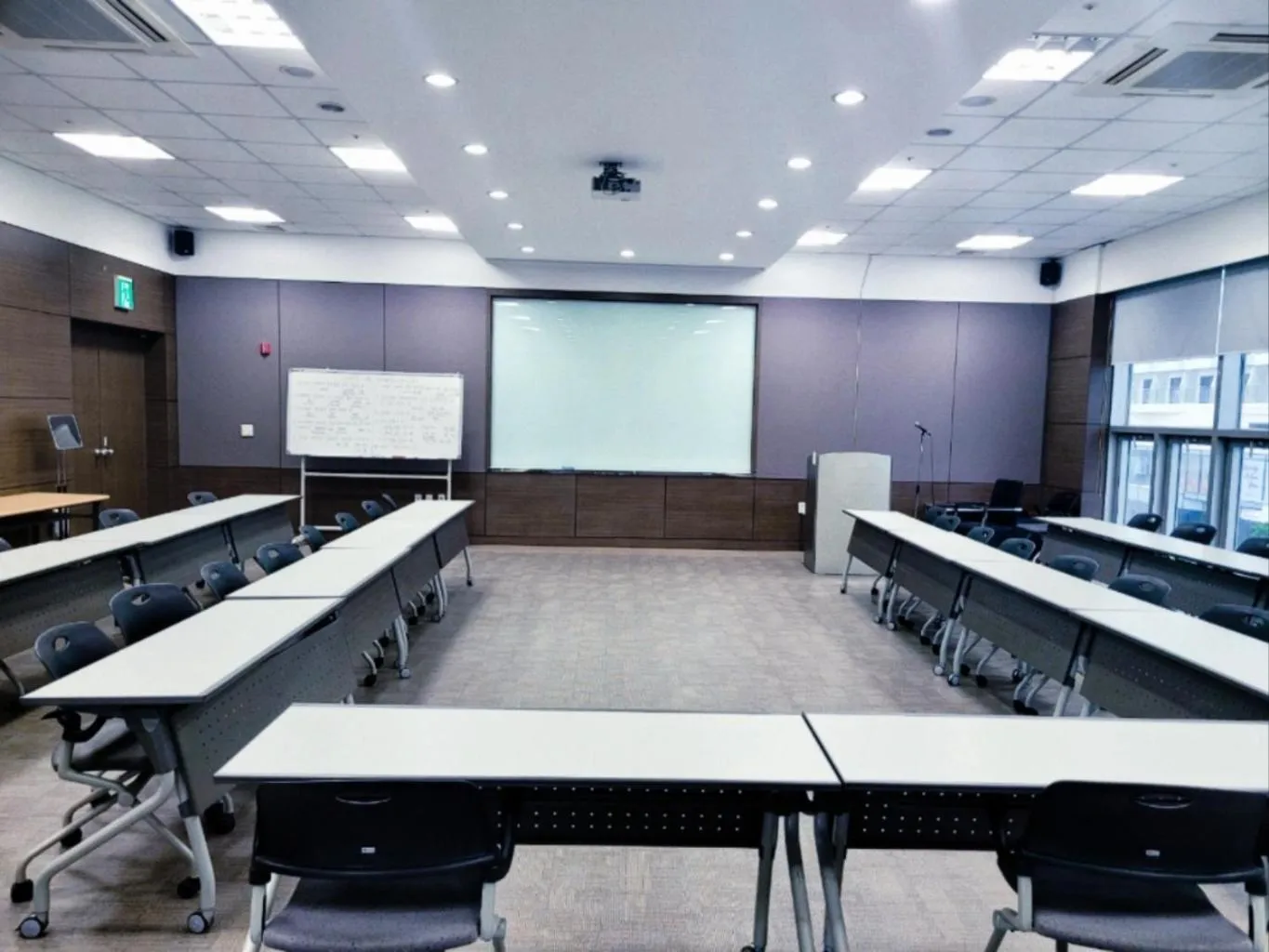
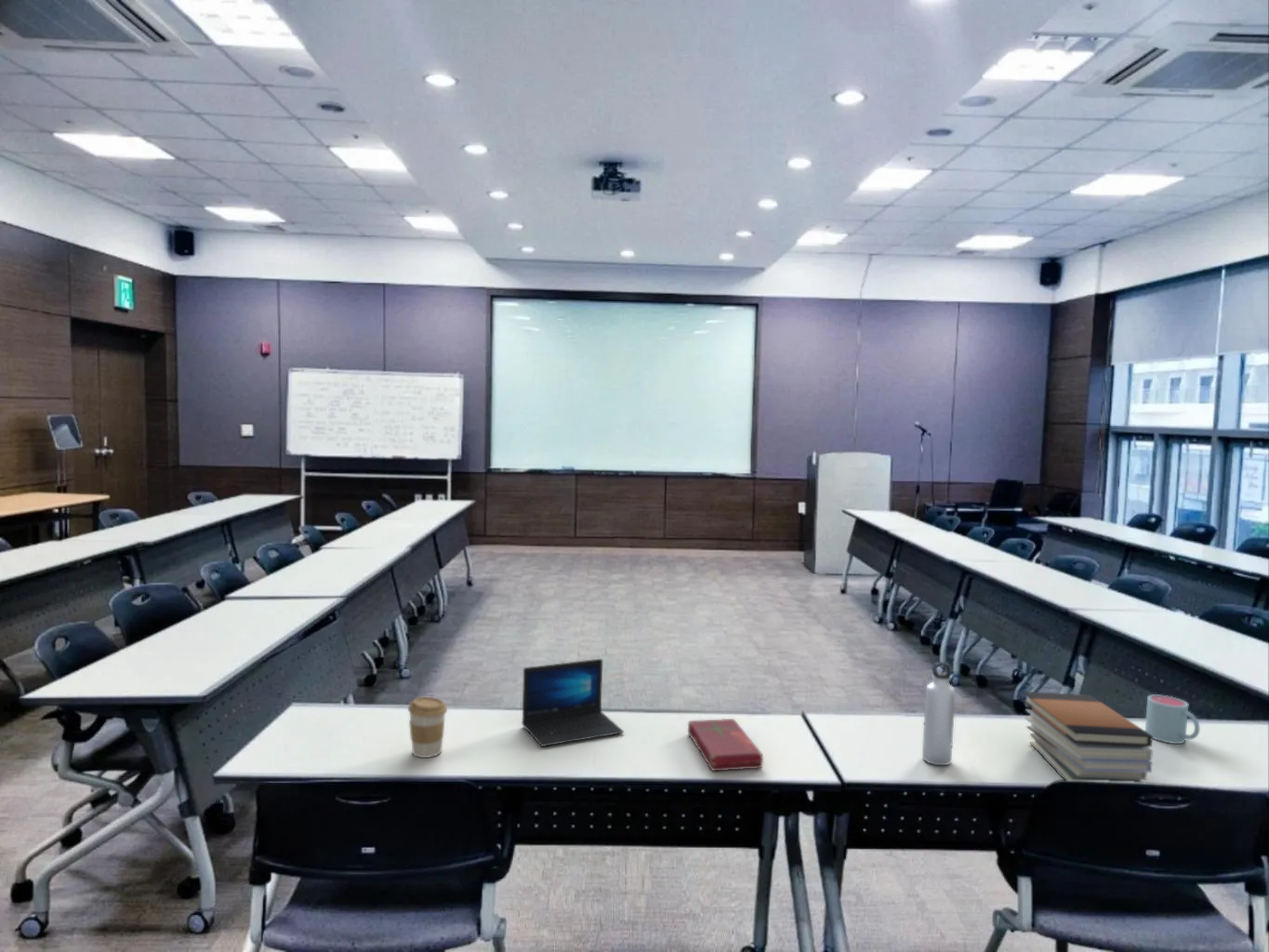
+ book [687,718,764,772]
+ coffee cup [407,696,448,759]
+ water bottle [921,661,956,766]
+ mug [1144,694,1201,745]
+ laptop [521,658,625,747]
+ book stack [1022,691,1154,784]
